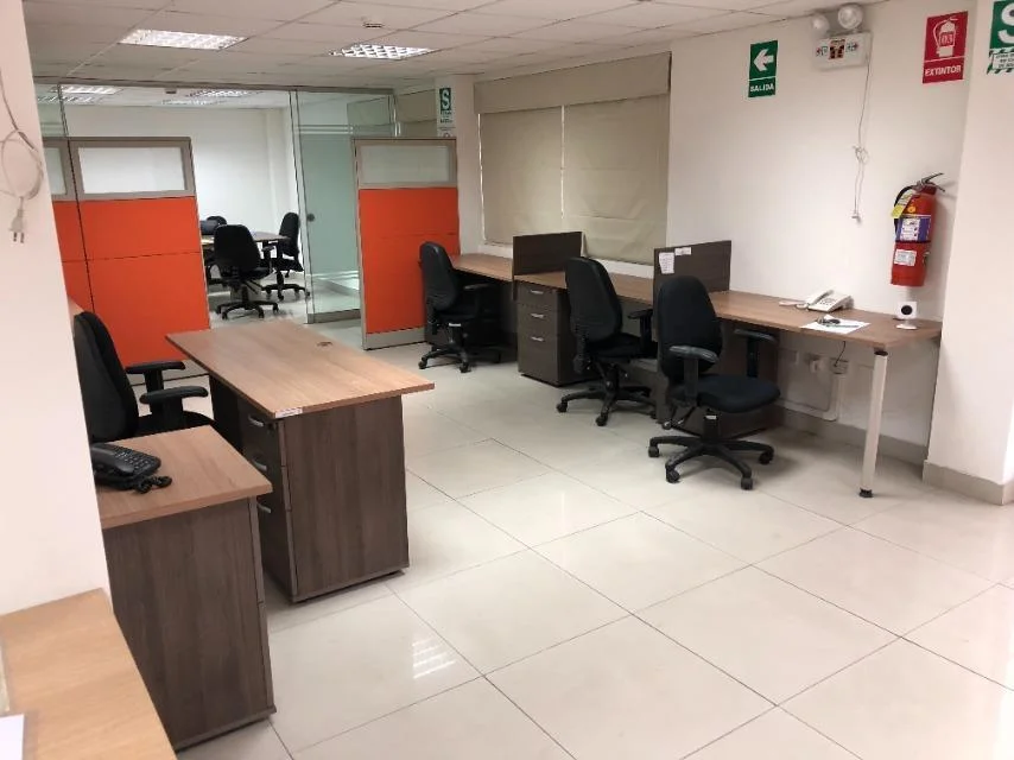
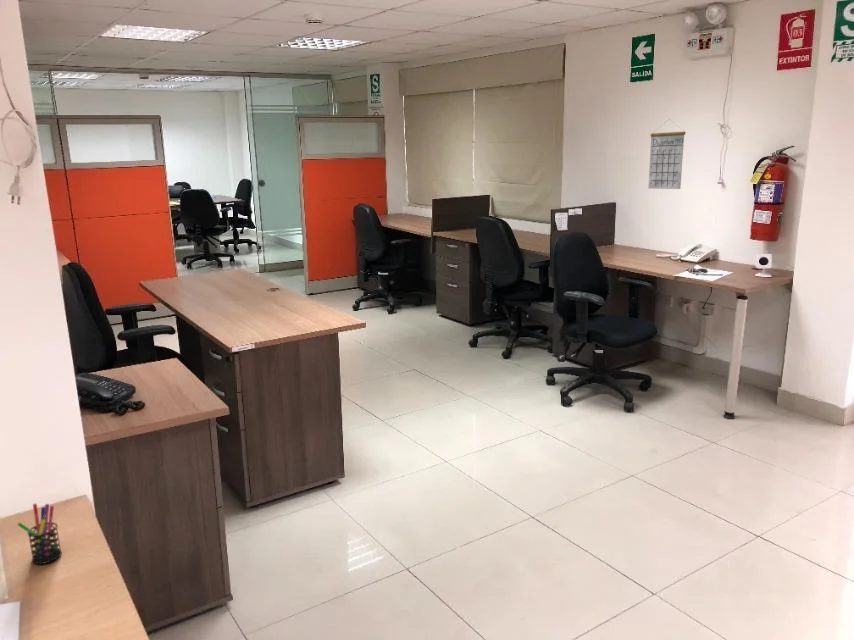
+ calendar [647,119,687,190]
+ pen holder [17,502,63,565]
